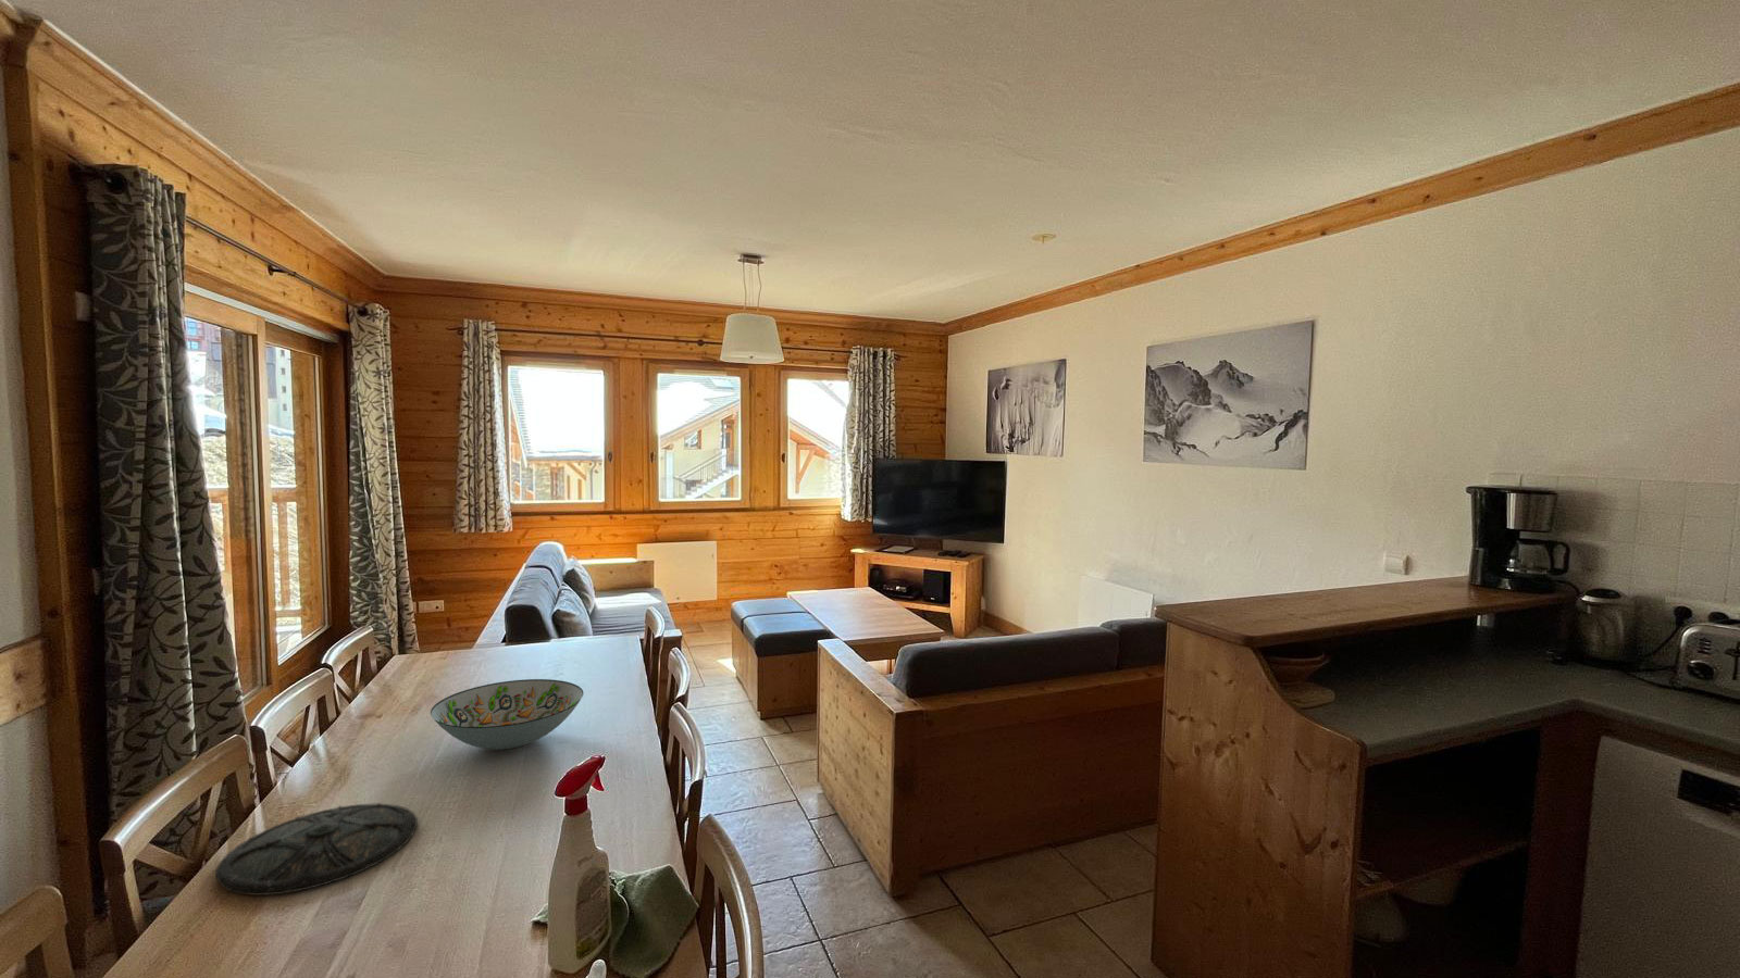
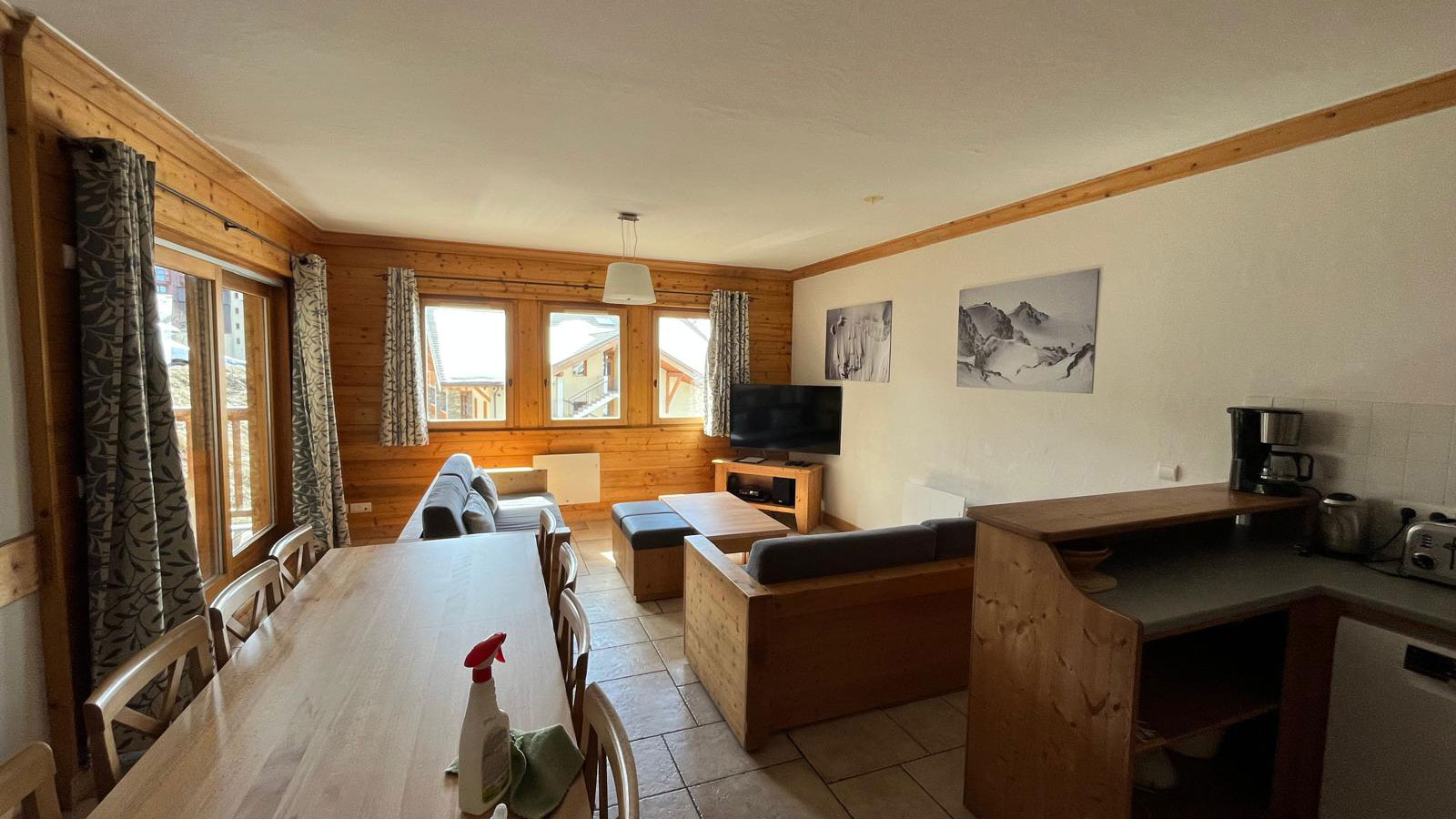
- decorative bowl [429,678,584,751]
- plate [214,802,418,897]
